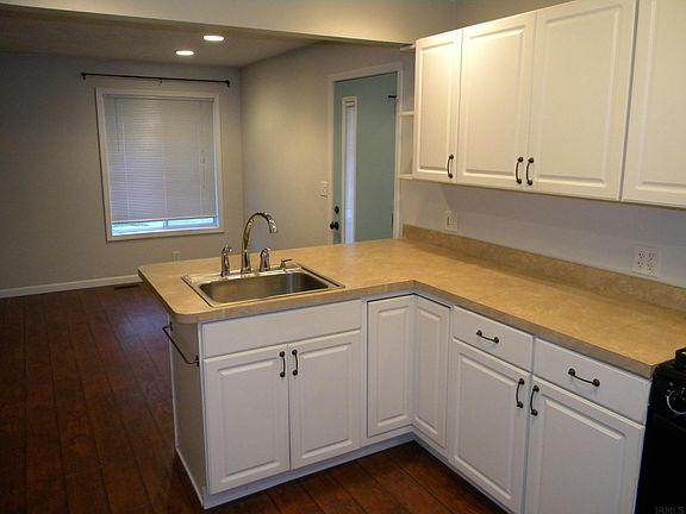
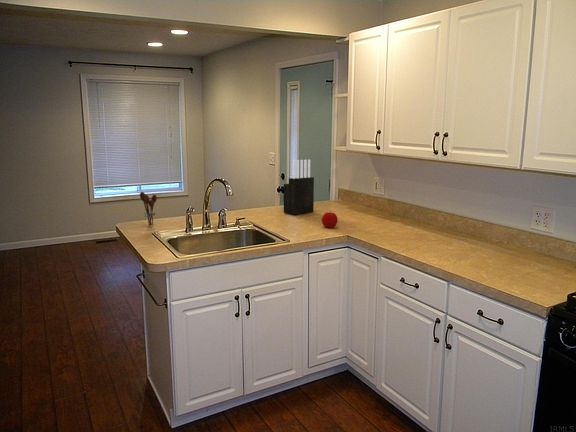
+ utensil holder [139,191,158,226]
+ fruit [321,210,339,228]
+ knife block [283,159,315,216]
